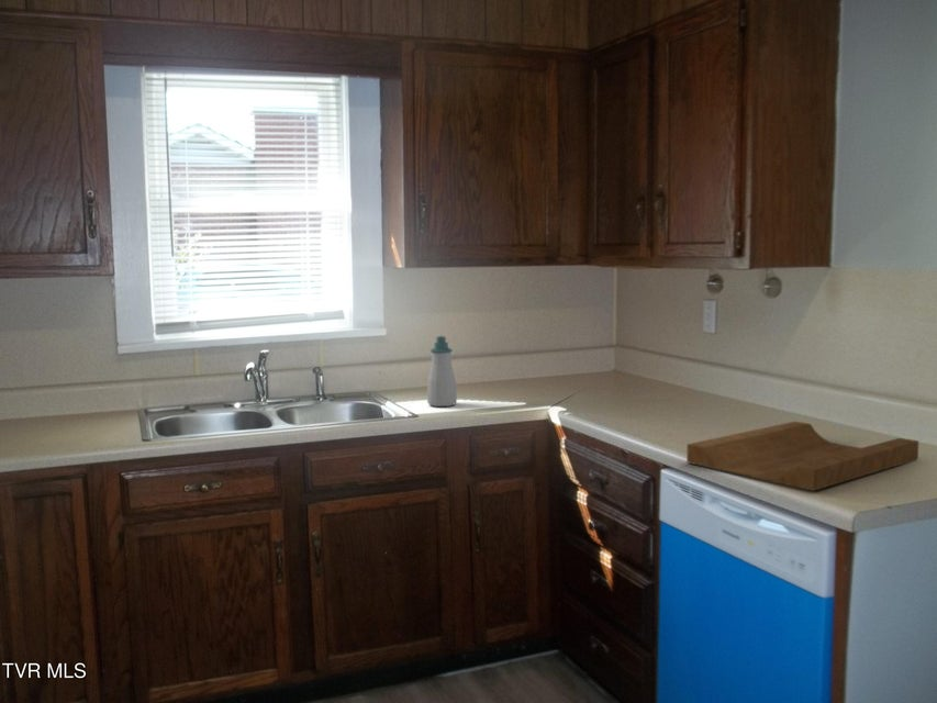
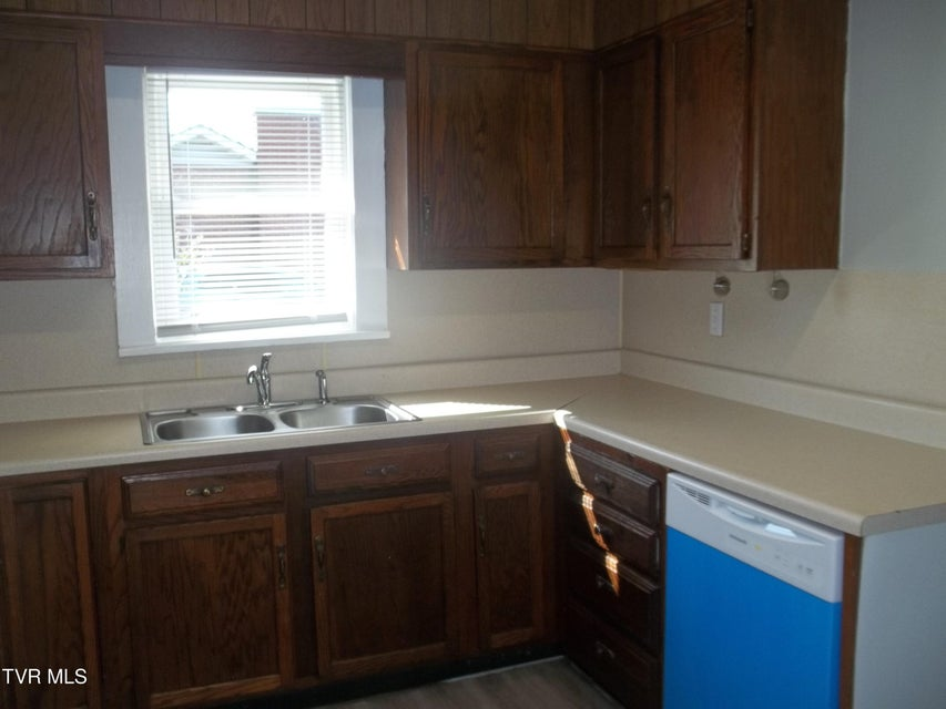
- soap bottle [426,335,458,408]
- cutting board [685,421,919,492]
